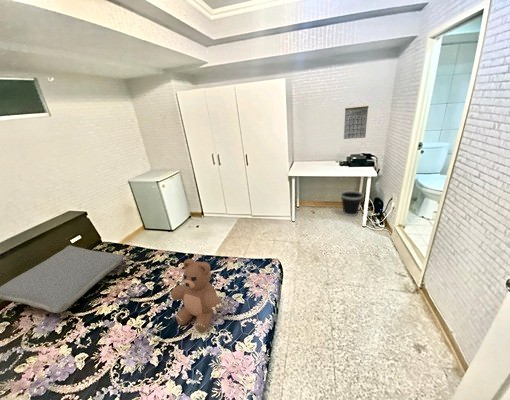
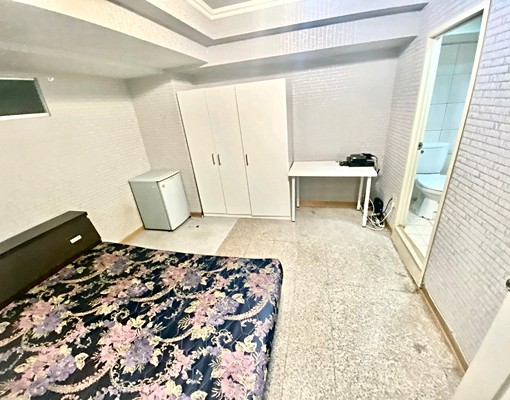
- teddy bear [168,258,223,333]
- pillow [0,244,125,314]
- wastebasket [339,190,365,217]
- calendar [343,100,370,140]
